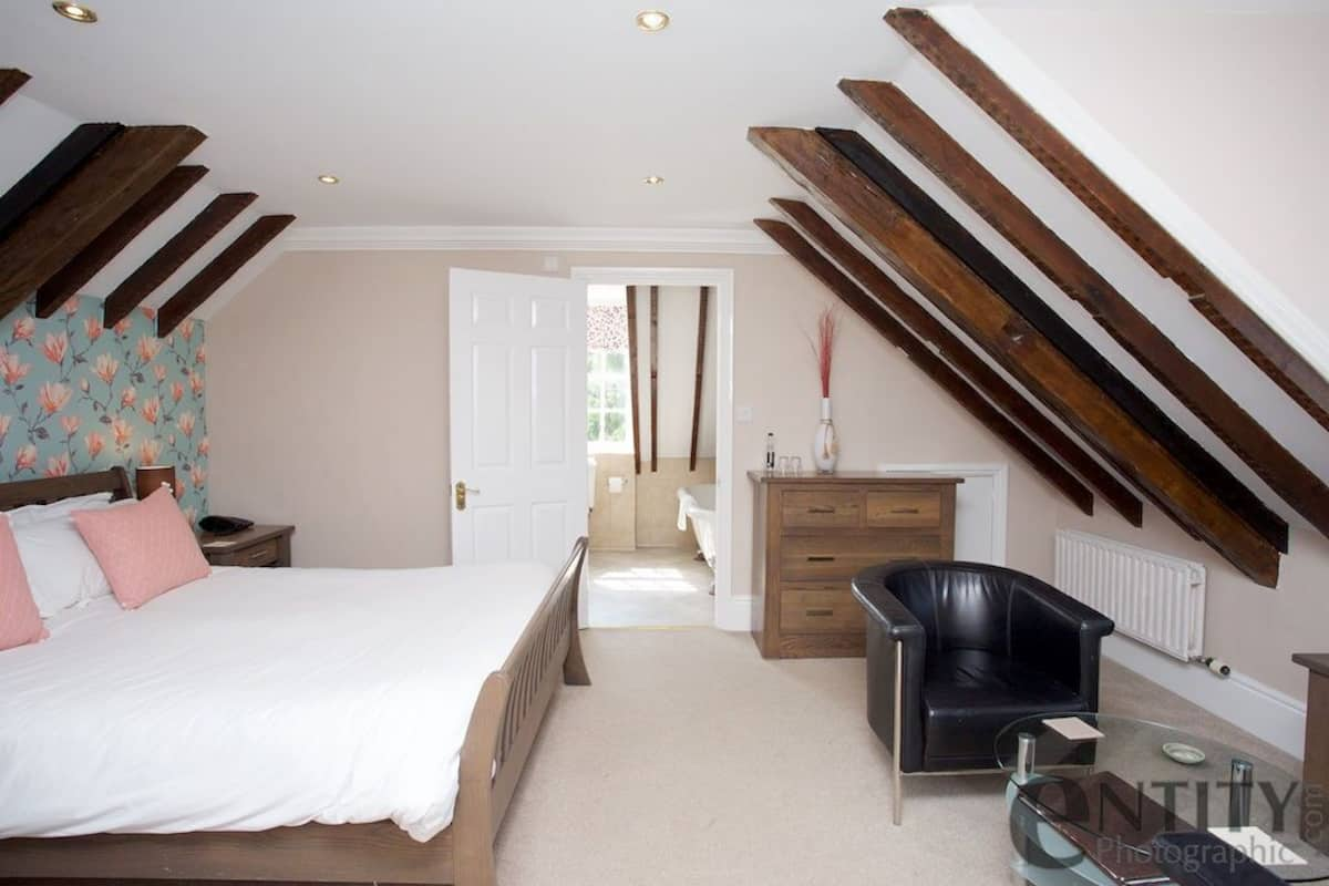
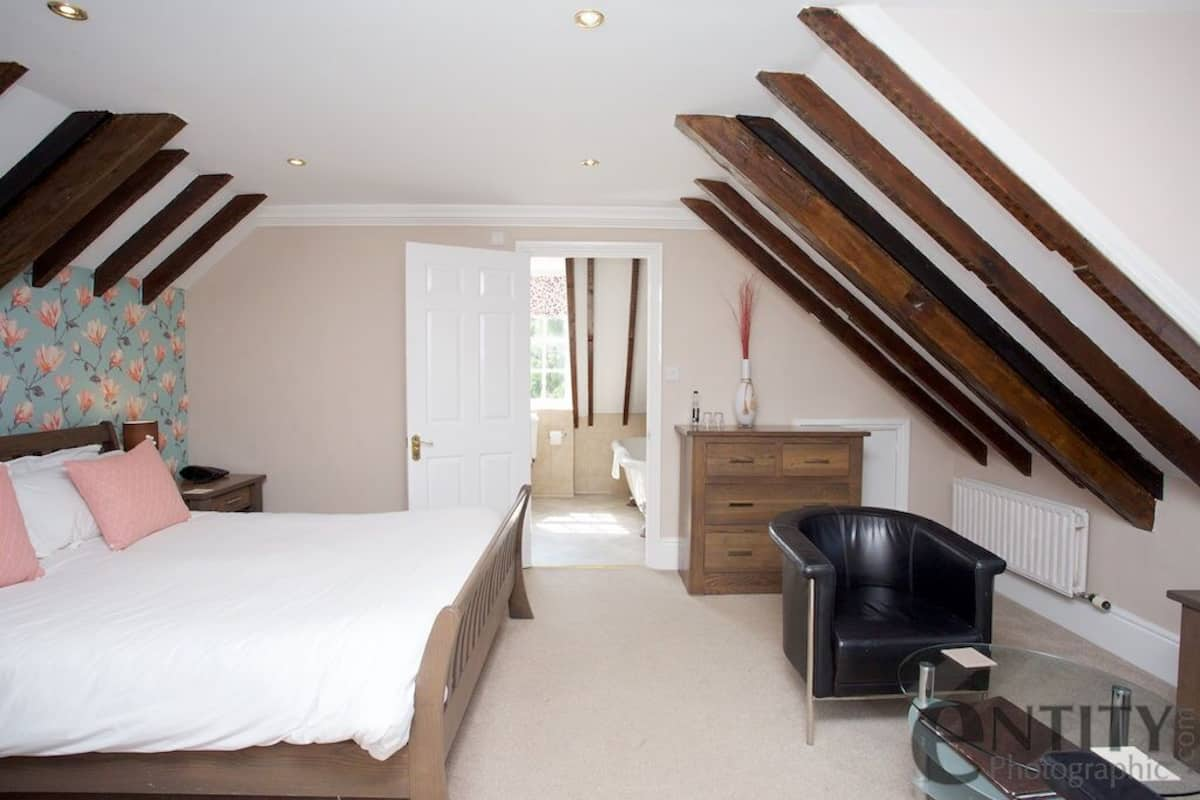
- saucer [1162,742,1206,764]
